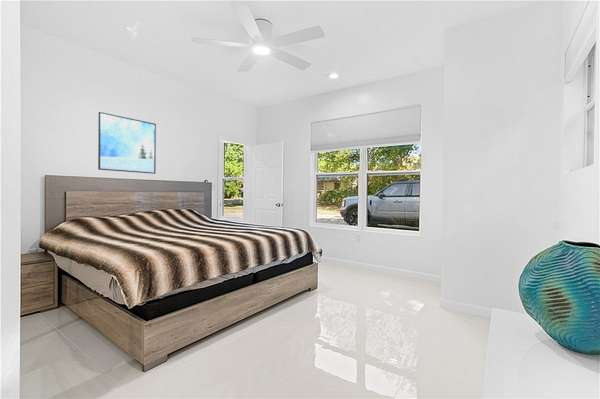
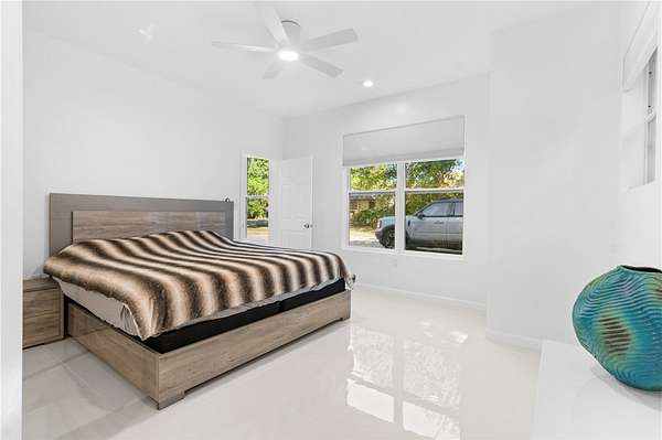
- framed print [97,111,157,175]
